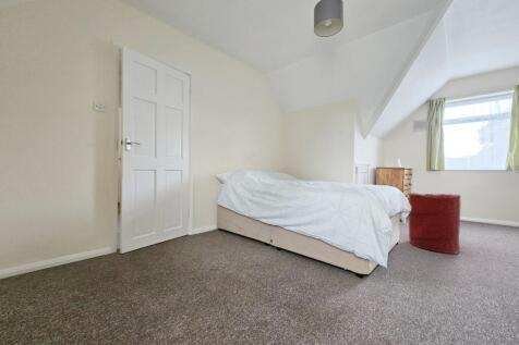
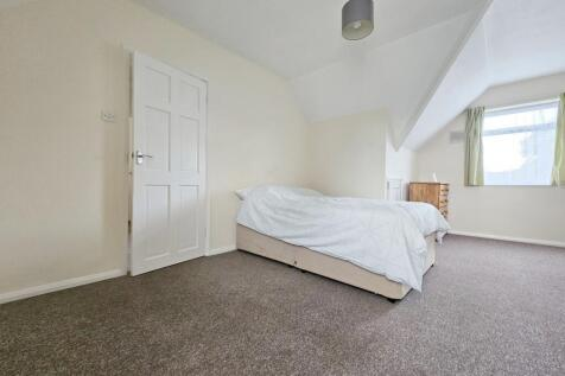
- laundry hamper [408,192,462,255]
